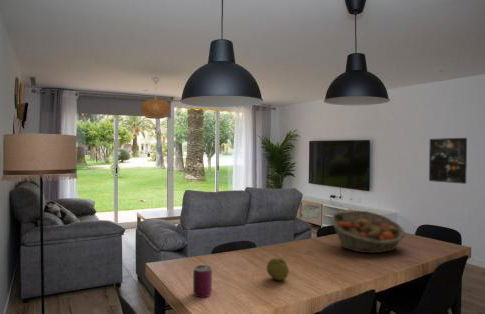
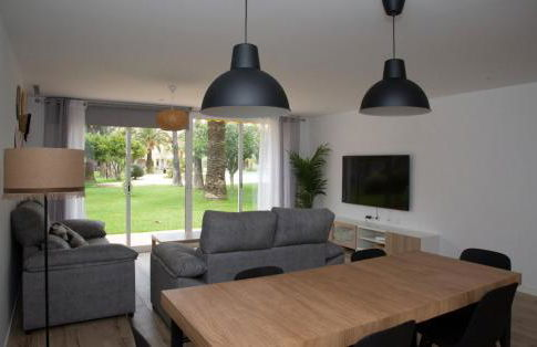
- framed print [428,137,468,185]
- can [192,264,213,299]
- fruit [265,257,290,282]
- fruit basket [329,210,406,254]
